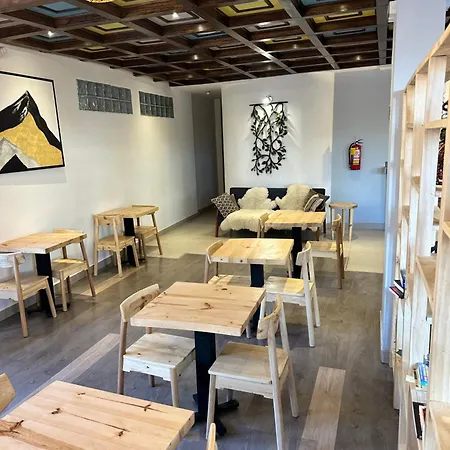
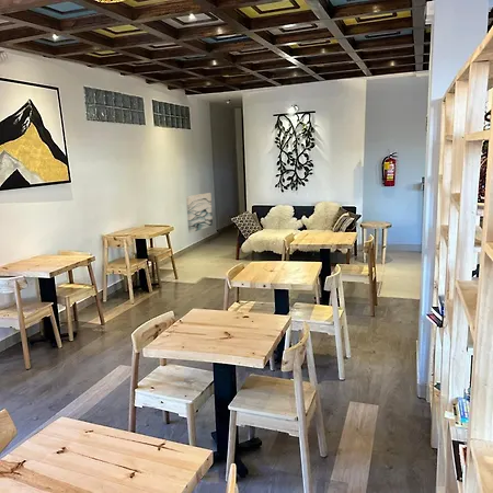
+ wall art [185,192,214,234]
